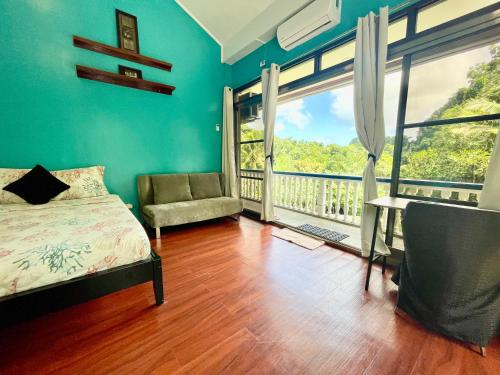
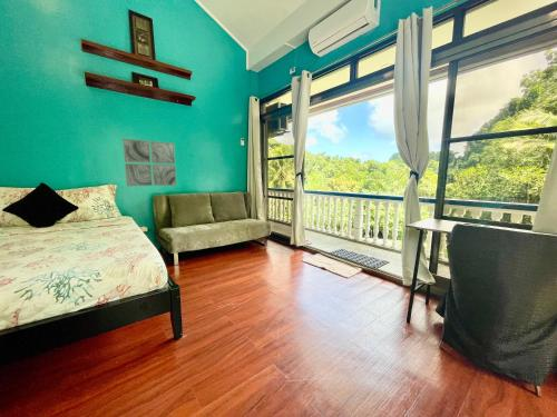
+ wall art [121,138,177,187]
